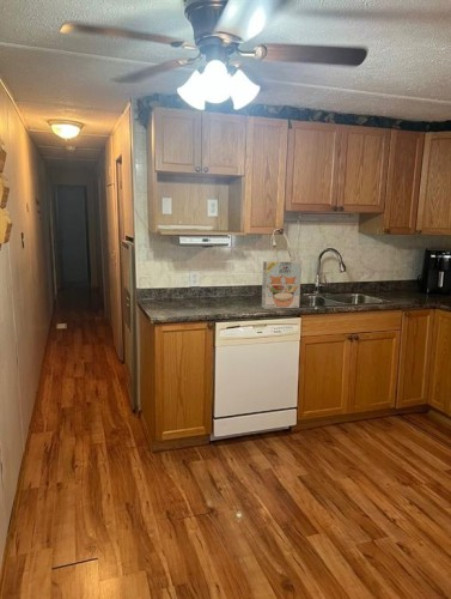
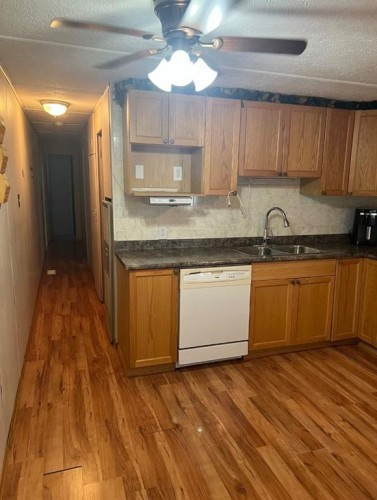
- cereal box [261,260,303,310]
